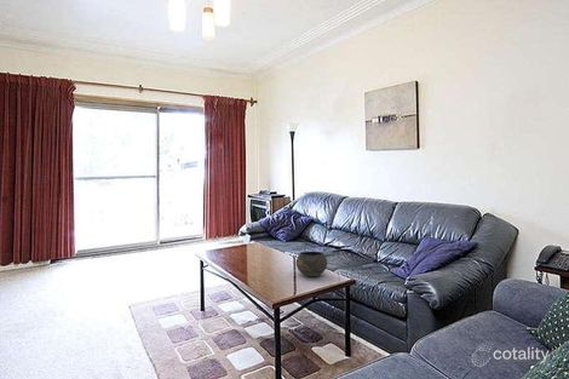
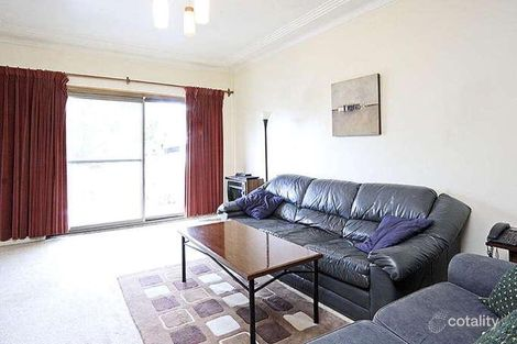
- bowl [295,251,328,277]
